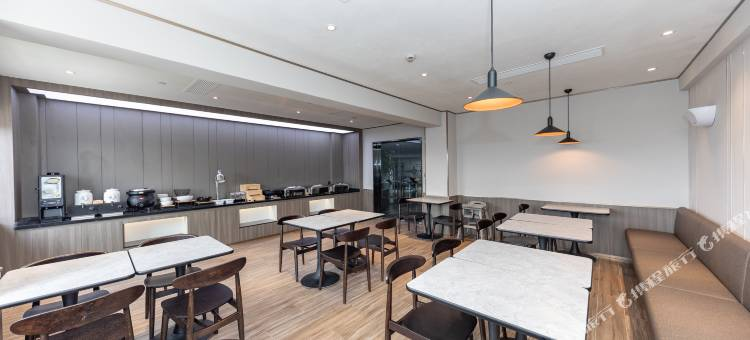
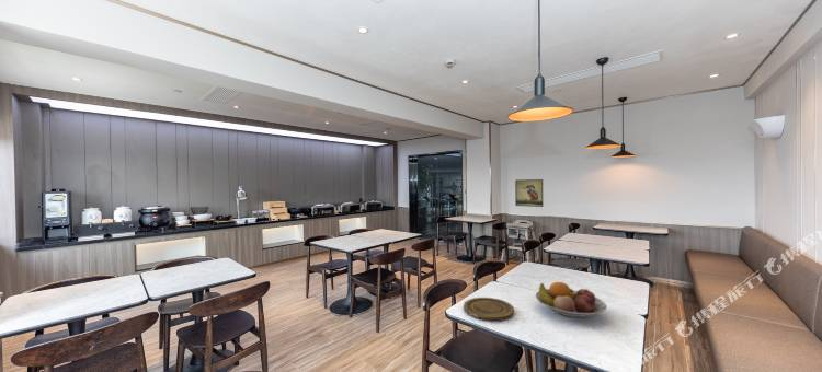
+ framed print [514,178,545,208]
+ fruit bowl [535,281,608,318]
+ plate [463,297,515,322]
